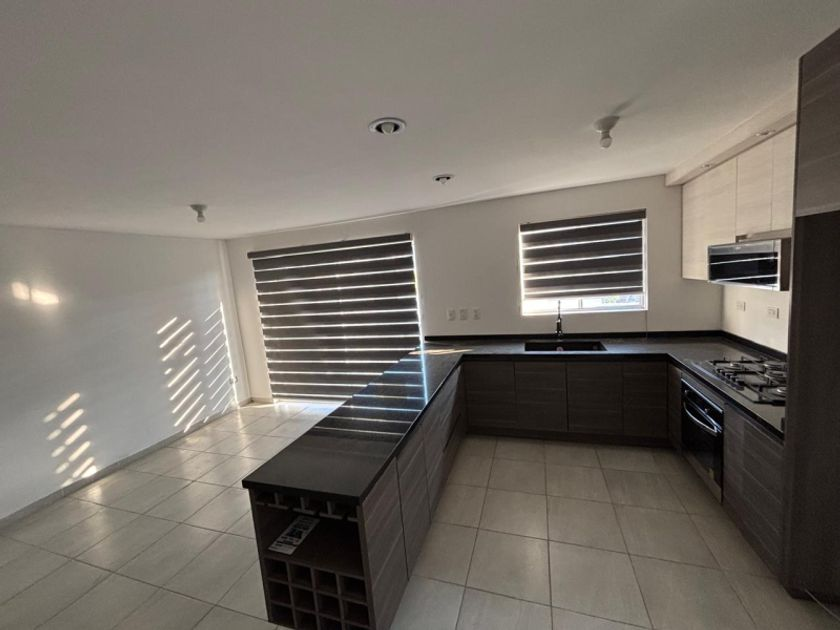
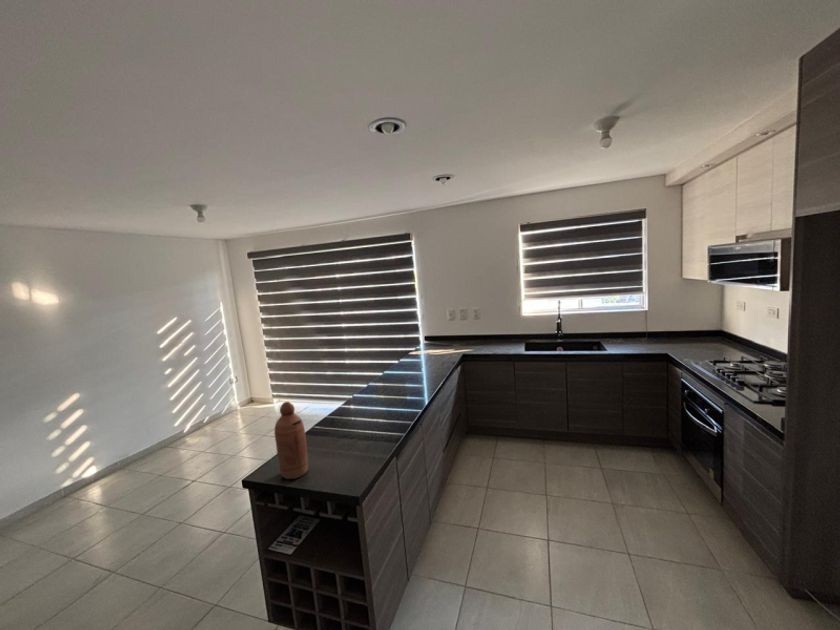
+ bottle [273,401,309,480]
